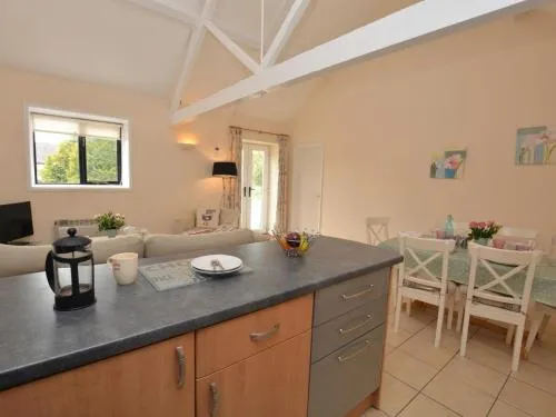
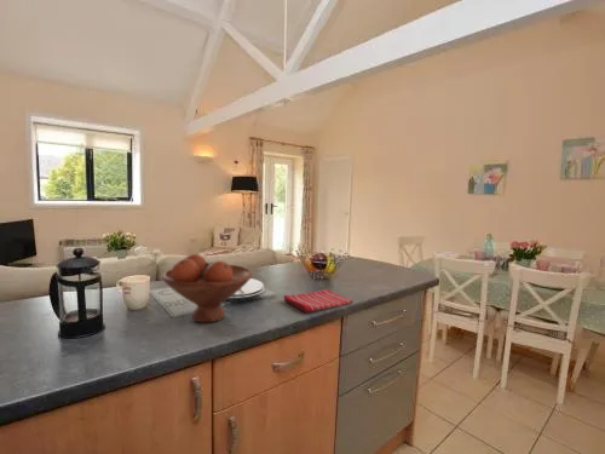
+ dish towel [283,288,355,314]
+ fruit bowl [161,253,254,323]
